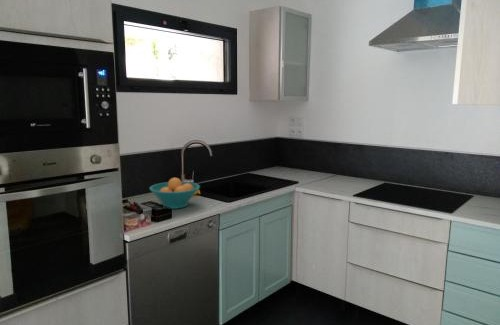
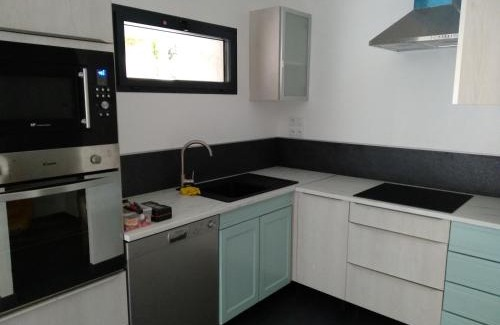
- fruit bowl [148,177,201,210]
